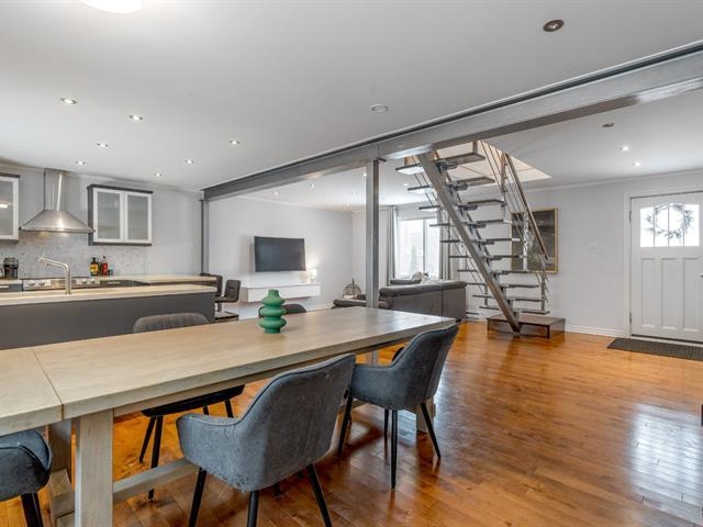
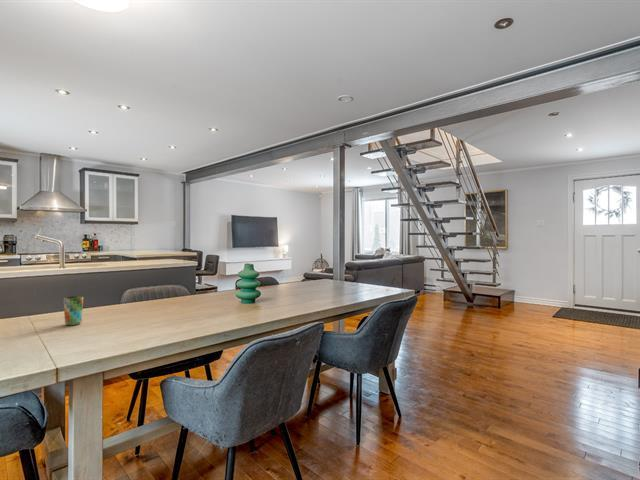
+ cup [63,295,84,326]
